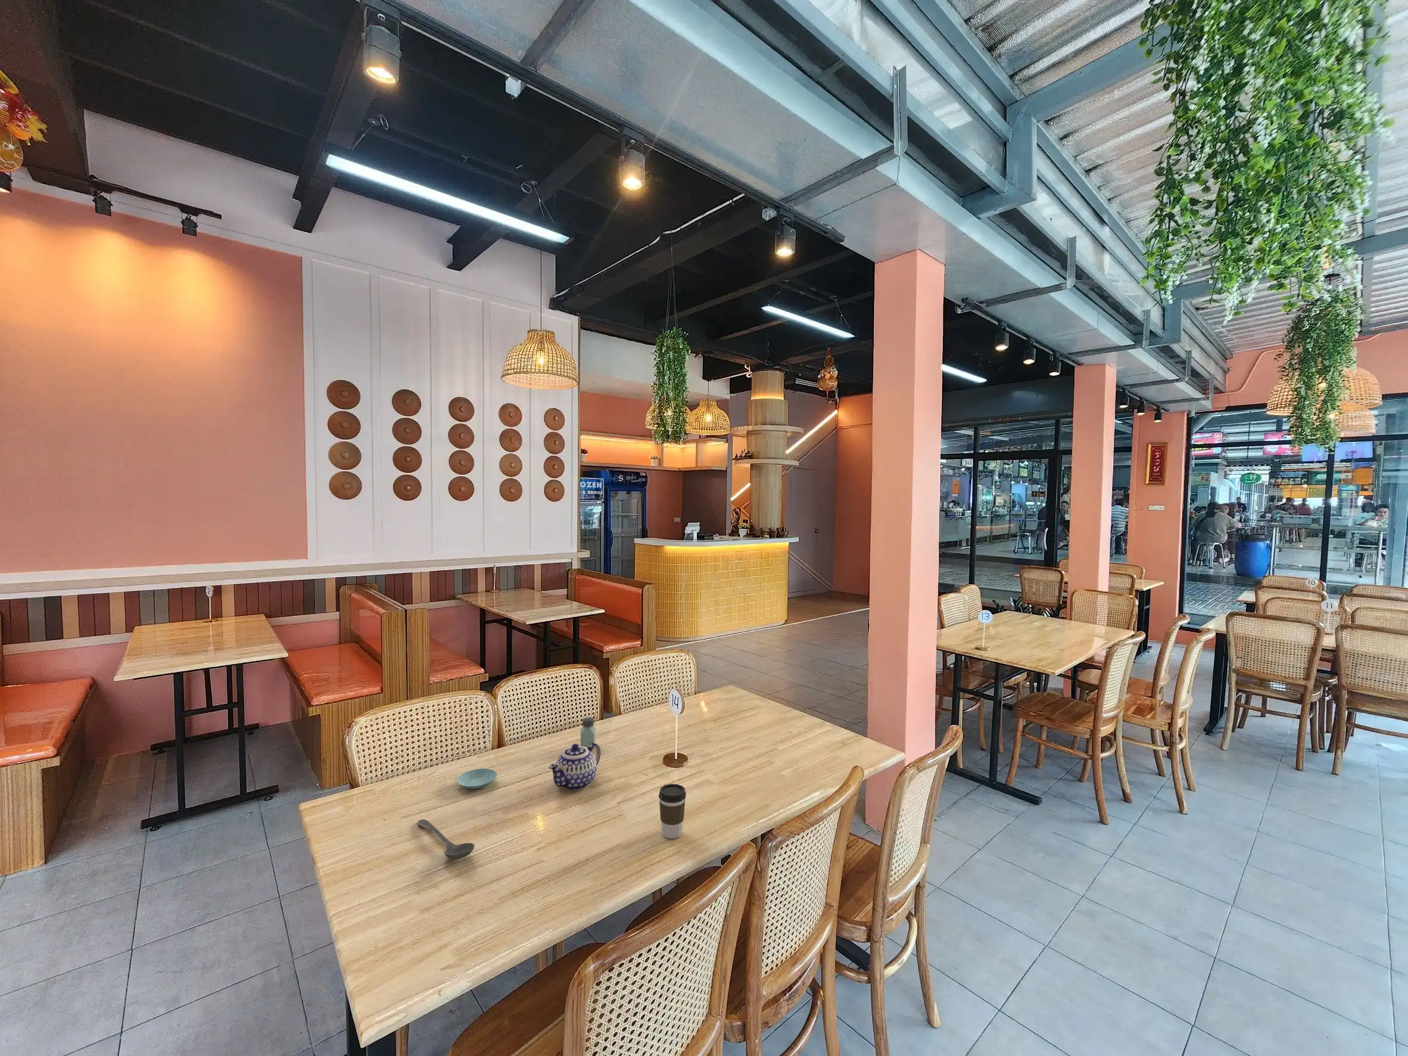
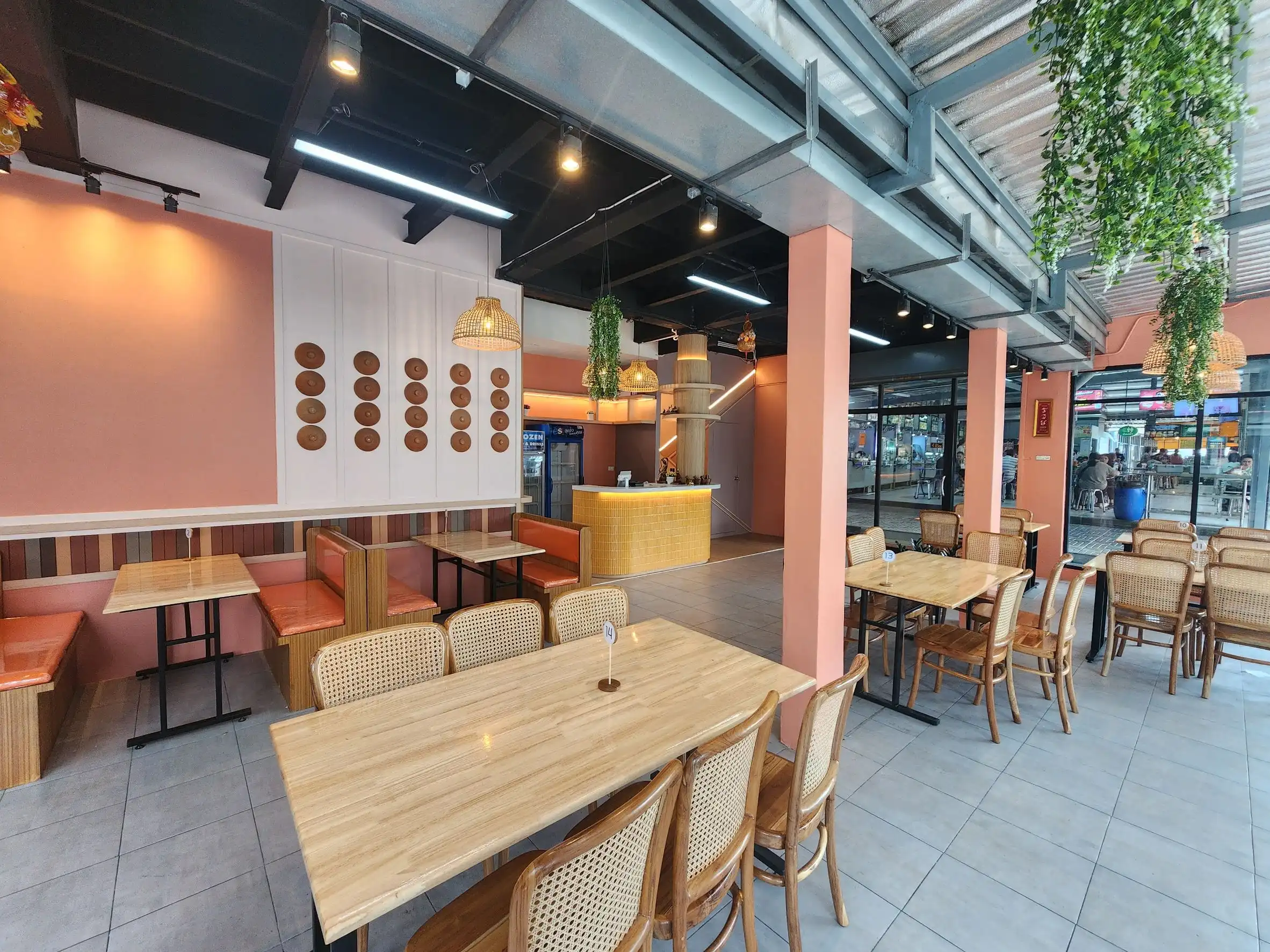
- teapot [548,743,601,791]
- stirrer [417,819,476,860]
- coffee cup [659,783,686,840]
- saucer [457,768,498,789]
- saltshaker [580,717,596,749]
